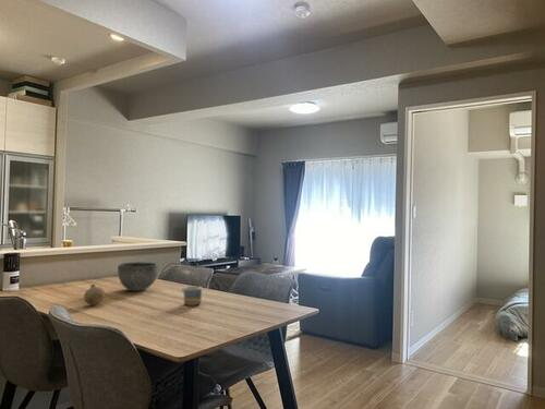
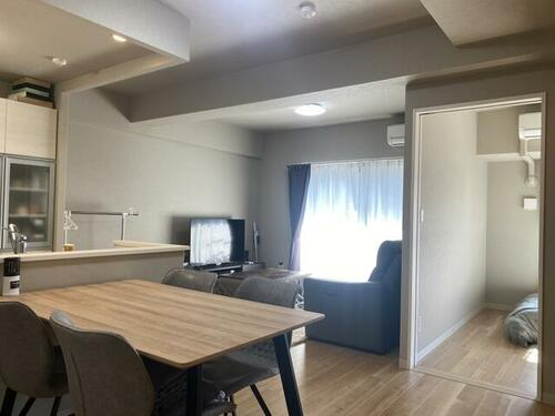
- fruit [83,282,107,306]
- mug [181,285,203,306]
- bowl [117,261,159,292]
